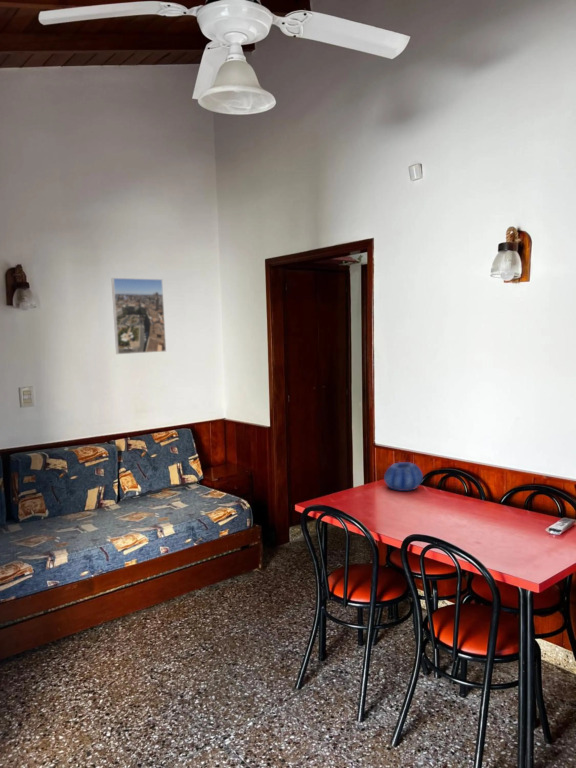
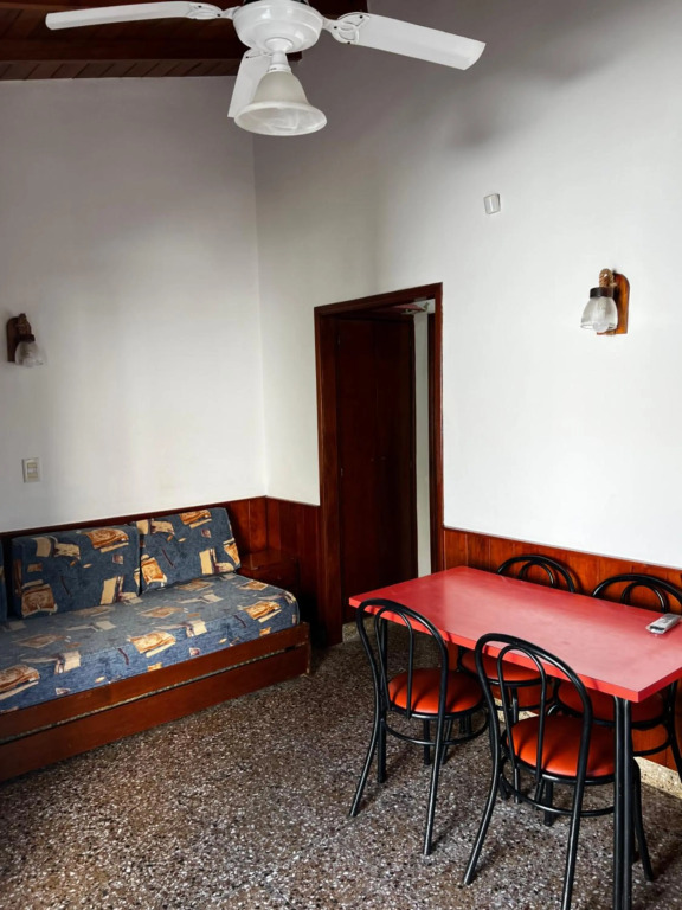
- decorative bowl [383,461,424,492]
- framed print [110,277,167,355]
